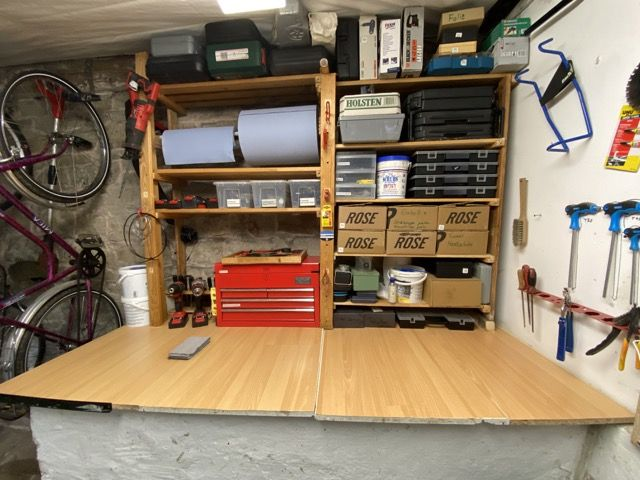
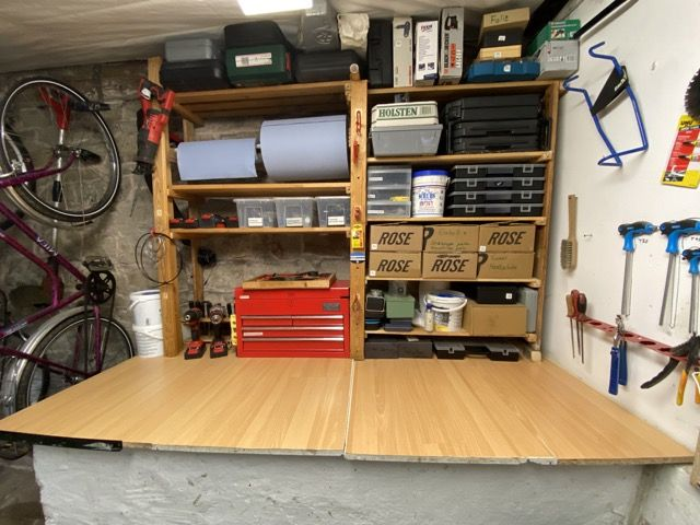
- washcloth [167,335,212,360]
